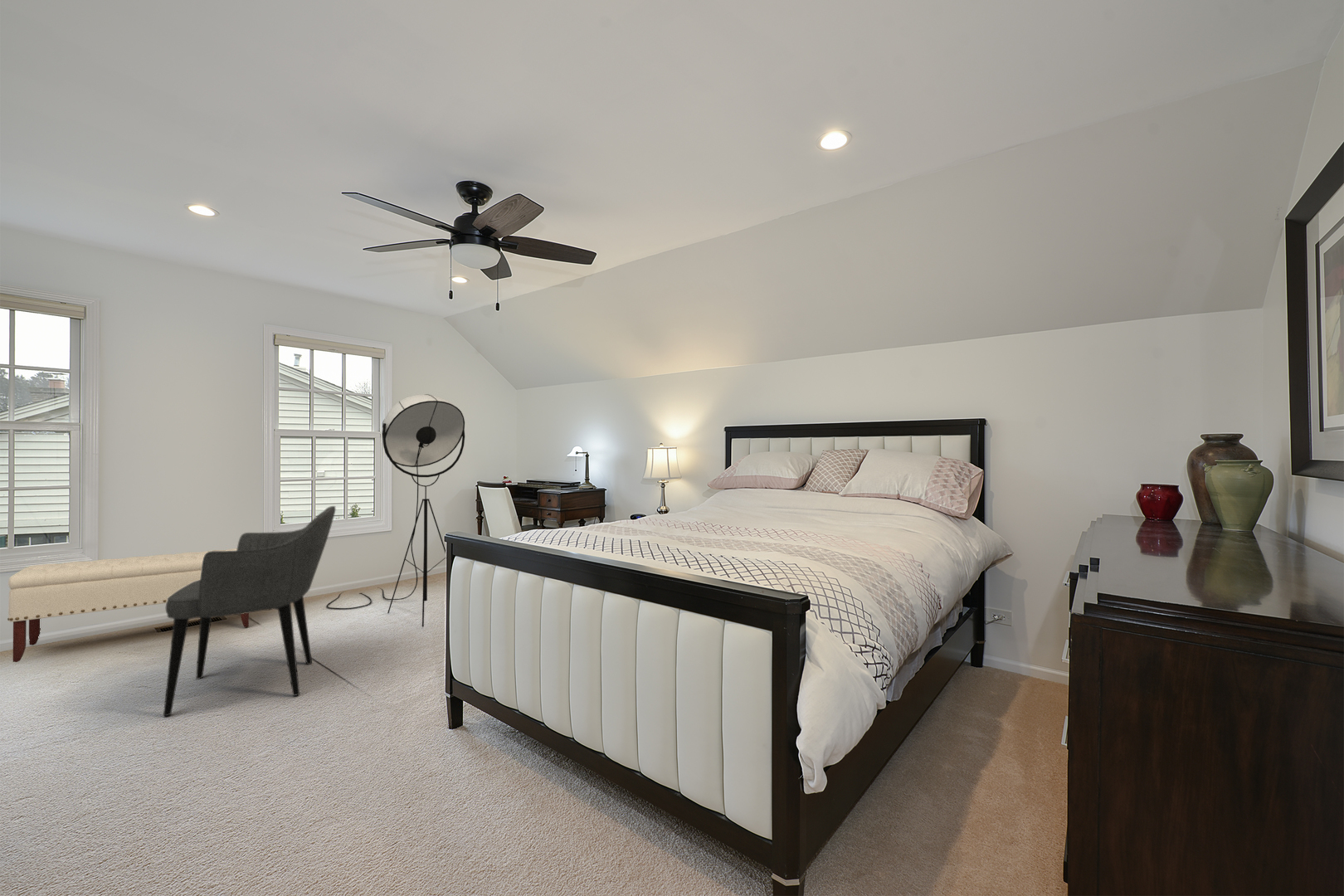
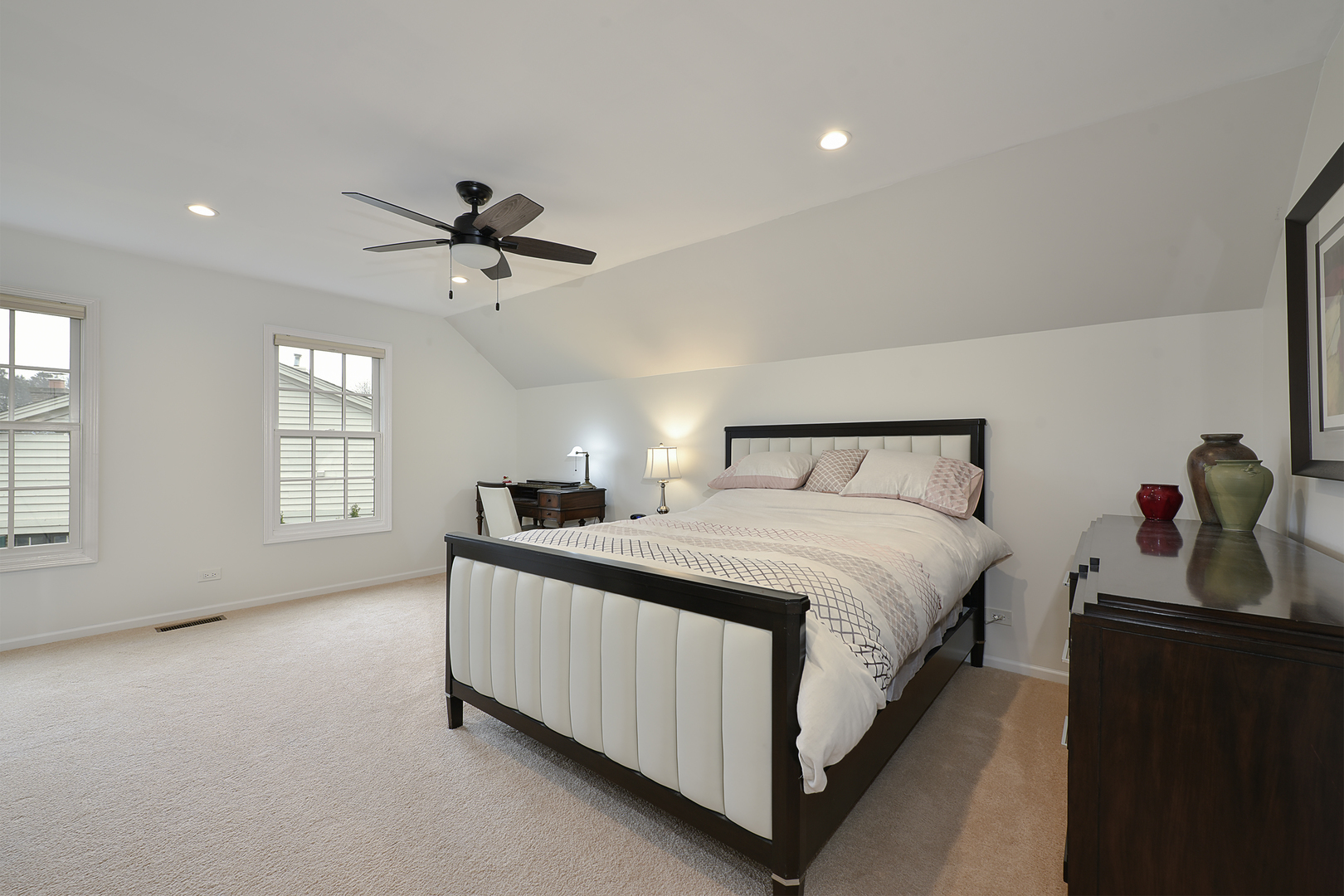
- floor lamp [326,393,465,628]
- bench [7,548,250,663]
- armchair [163,505,337,717]
